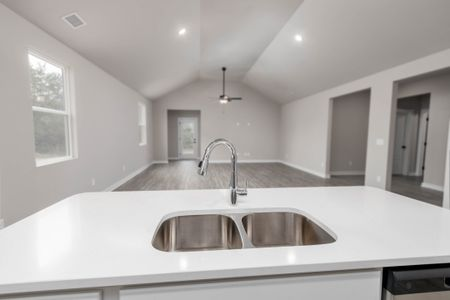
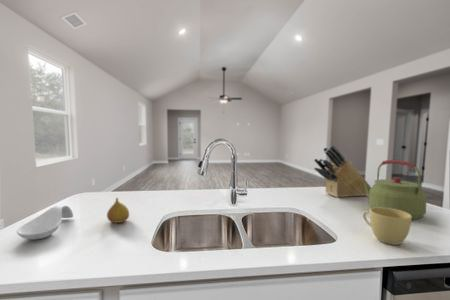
+ fruit [106,197,130,224]
+ cup [362,207,413,246]
+ kettle [364,159,428,220]
+ knife block [313,144,372,199]
+ spoon rest [16,204,74,241]
